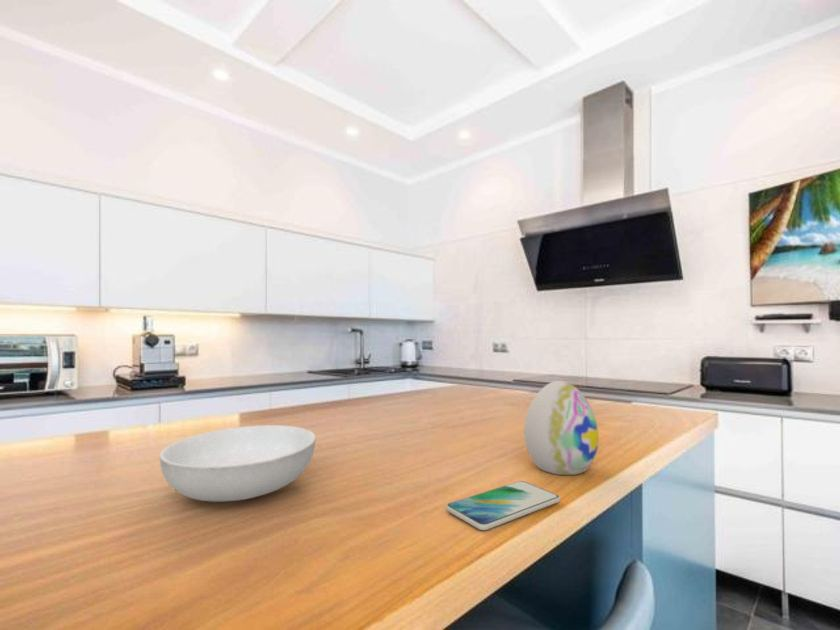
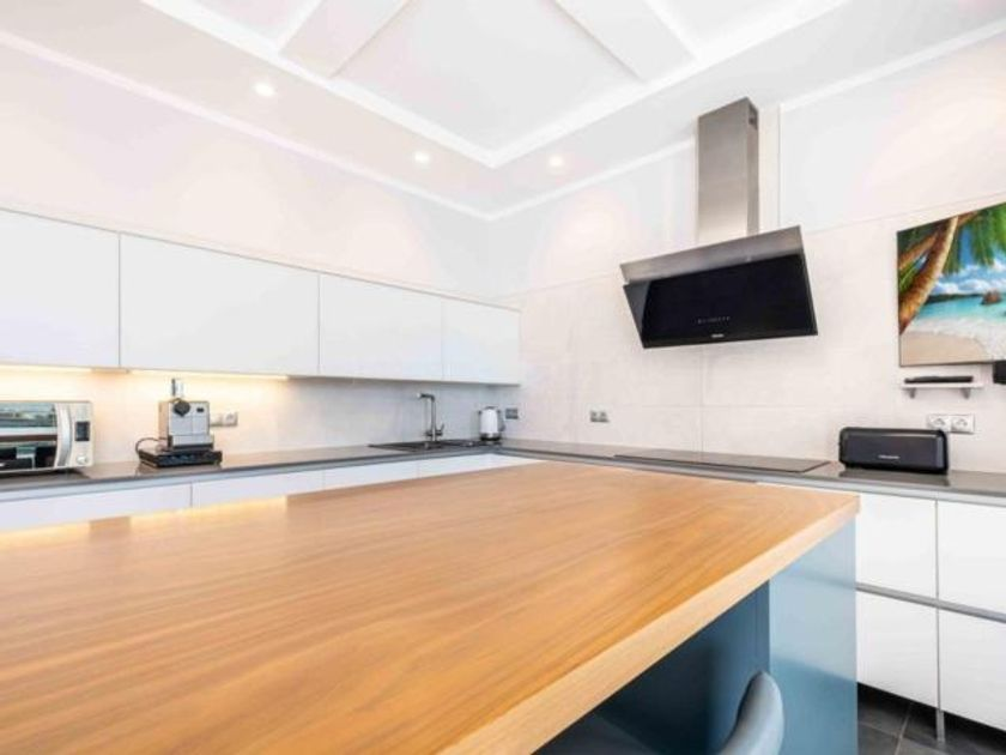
- decorative egg [523,380,600,476]
- smartphone [445,480,561,531]
- serving bowl [158,424,317,503]
